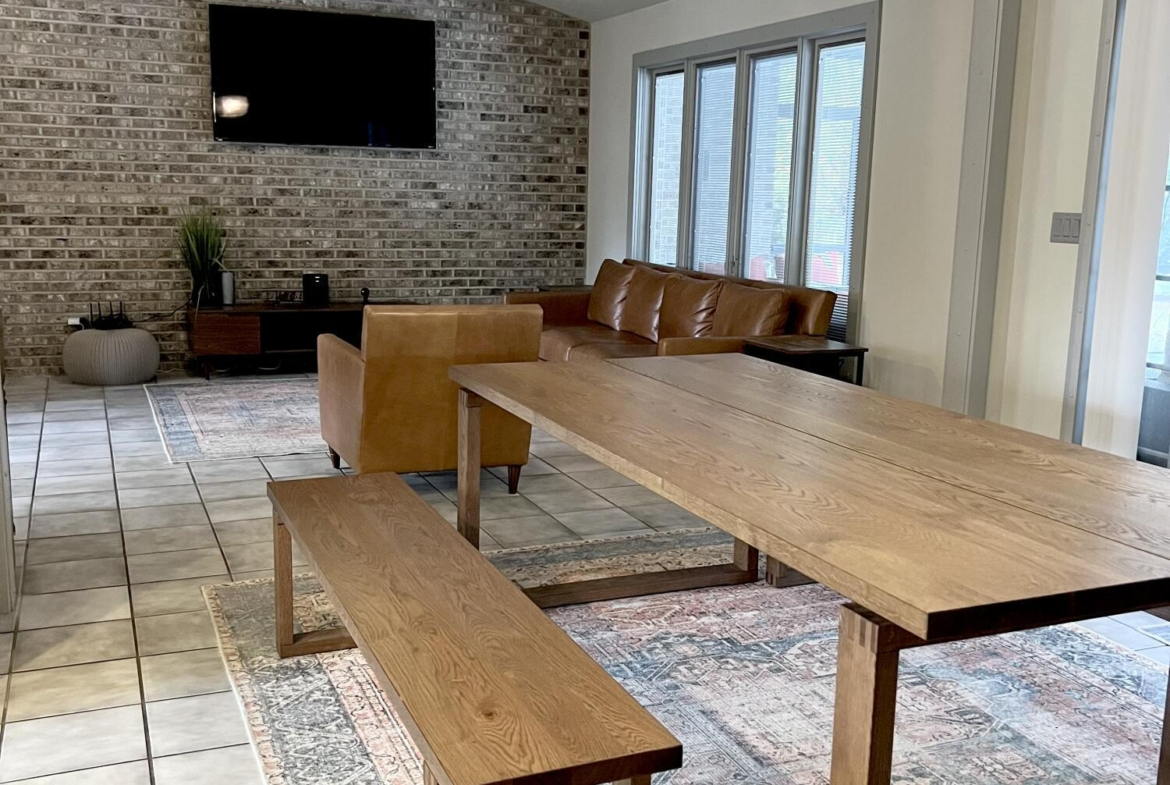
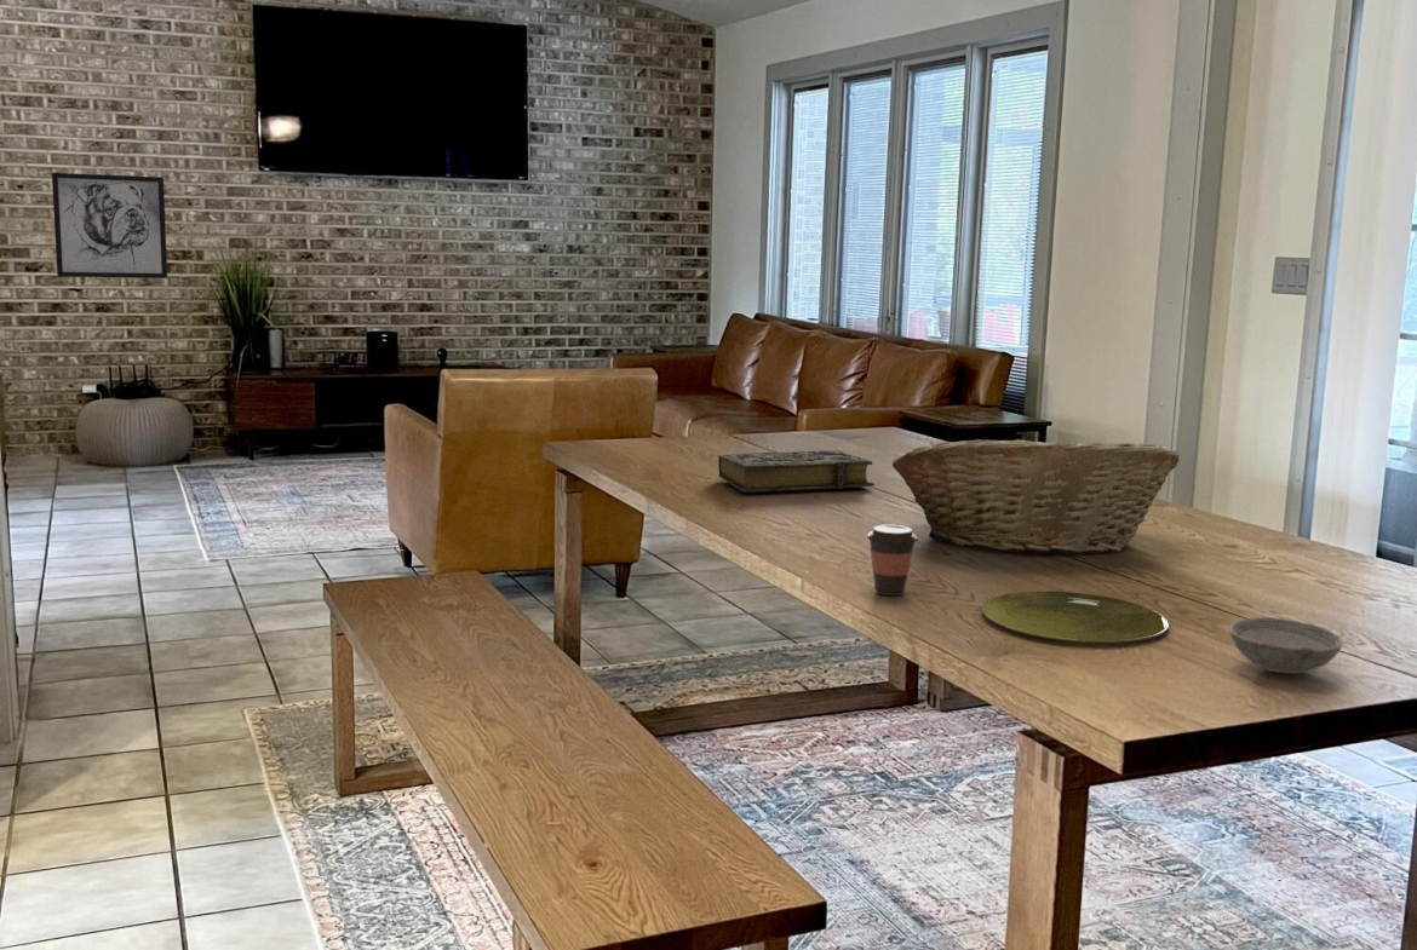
+ wall art [51,172,168,280]
+ bowl [1228,616,1343,675]
+ coffee cup [866,524,919,597]
+ book [717,449,876,494]
+ plate [981,591,1170,645]
+ fruit basket [891,436,1181,555]
